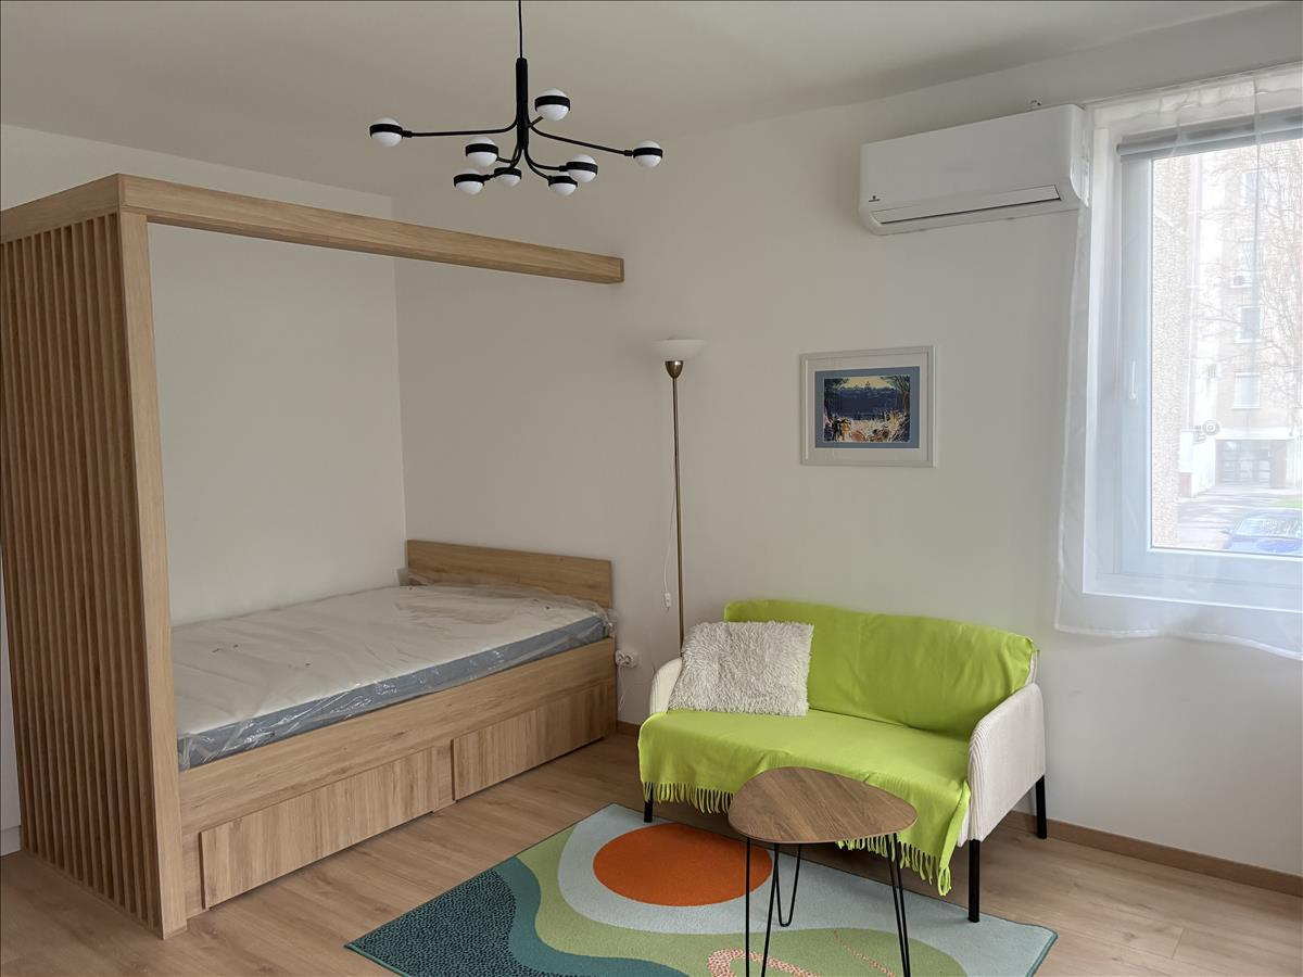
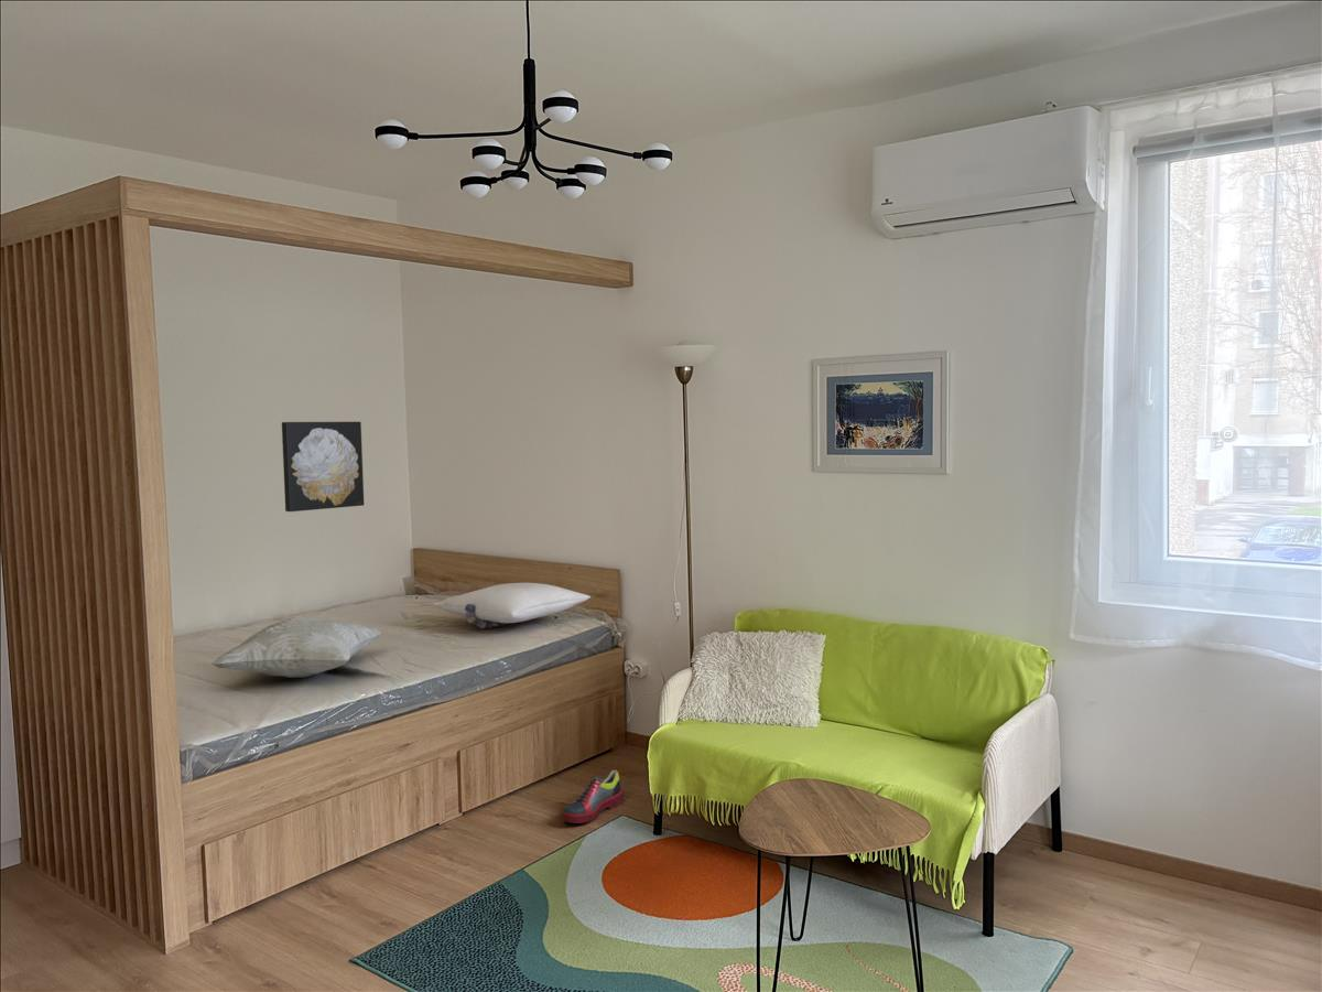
+ pillow [432,582,592,629]
+ decorative pillow [212,614,383,679]
+ shoe [561,769,625,824]
+ wall art [281,421,365,513]
